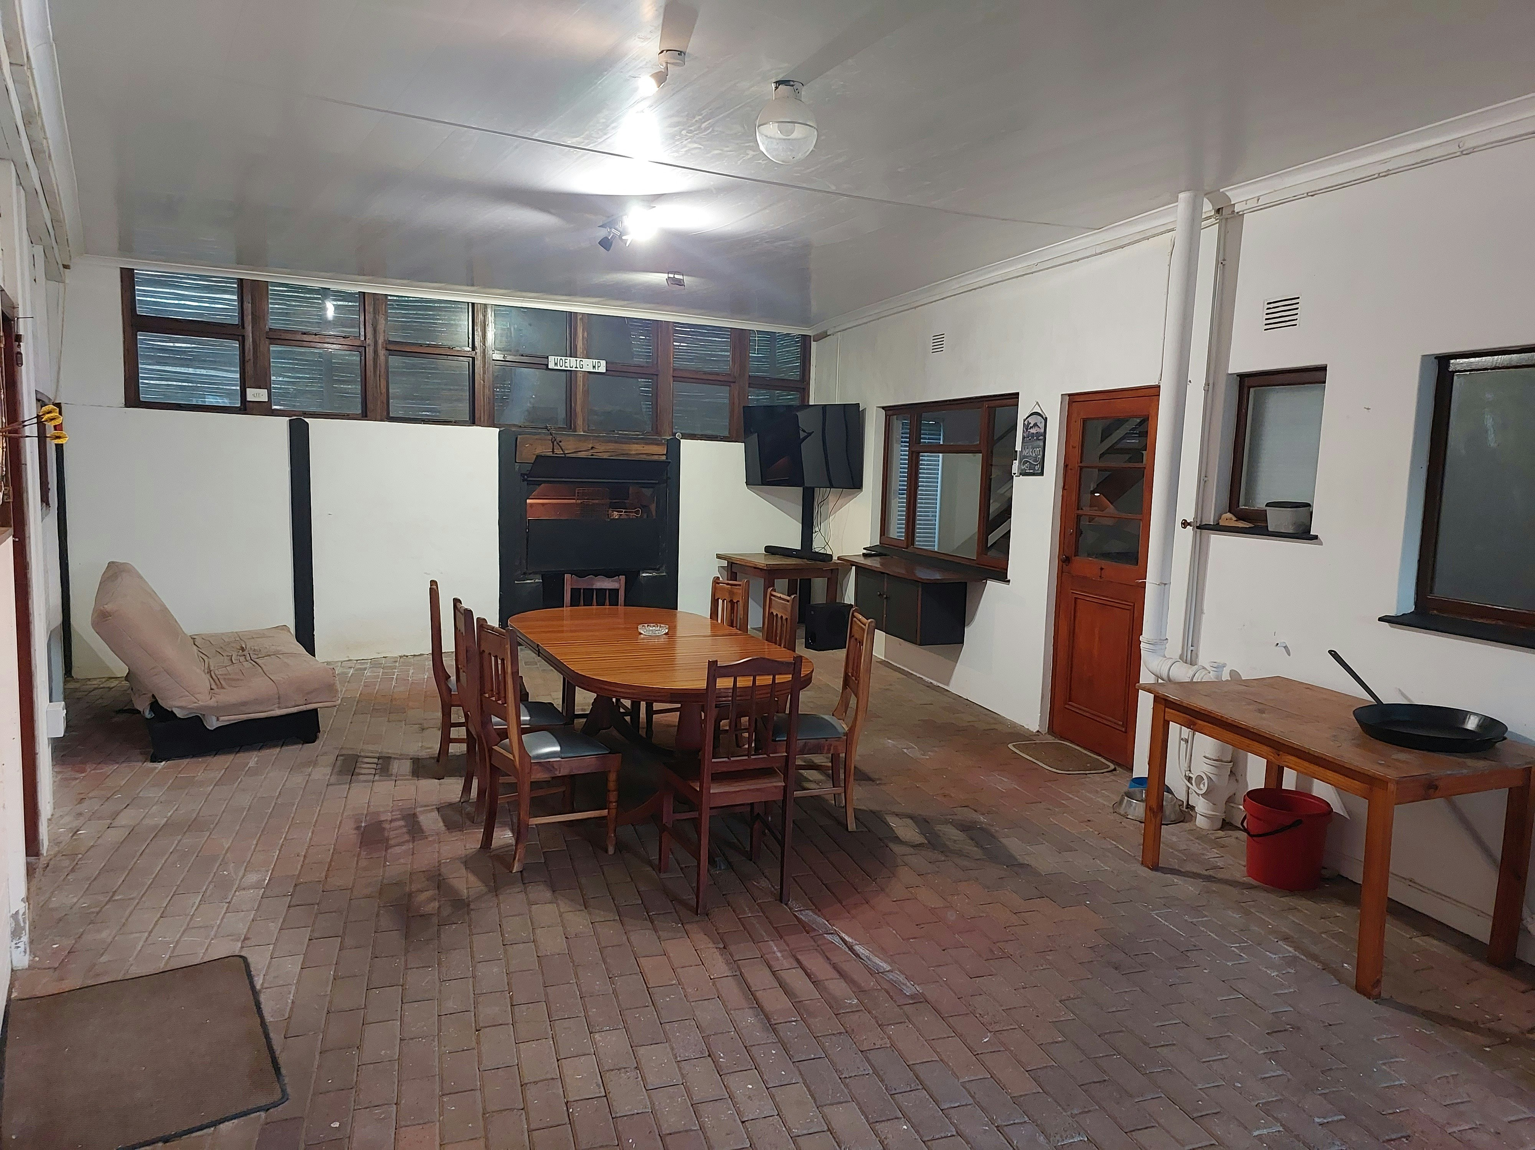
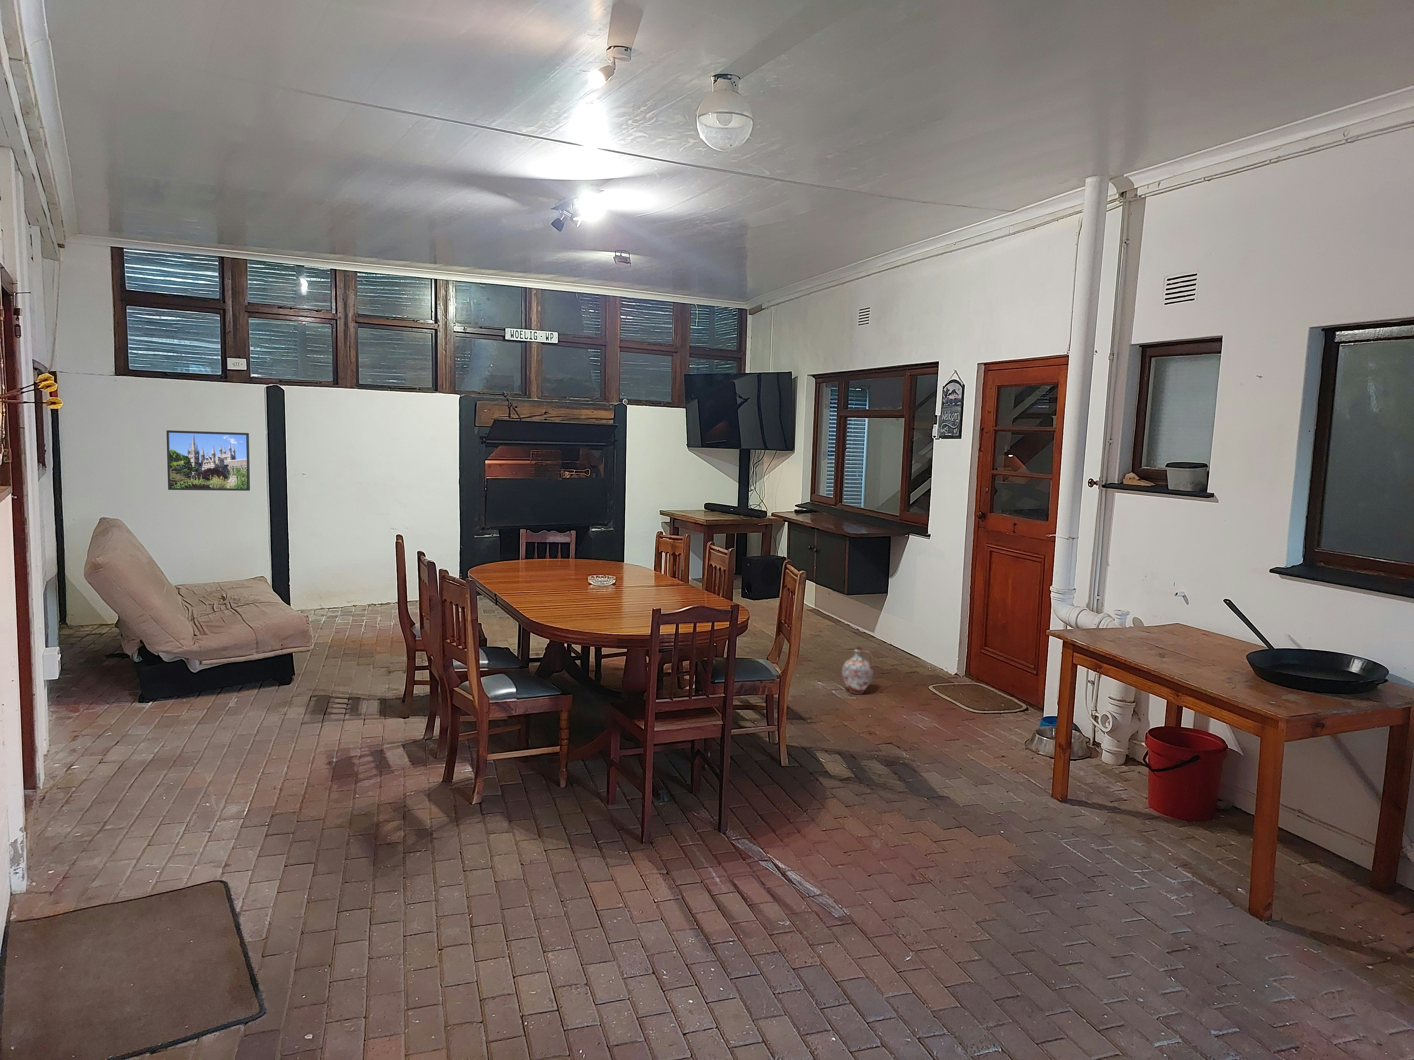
+ ceramic jug [842,647,874,695]
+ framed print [166,430,251,491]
